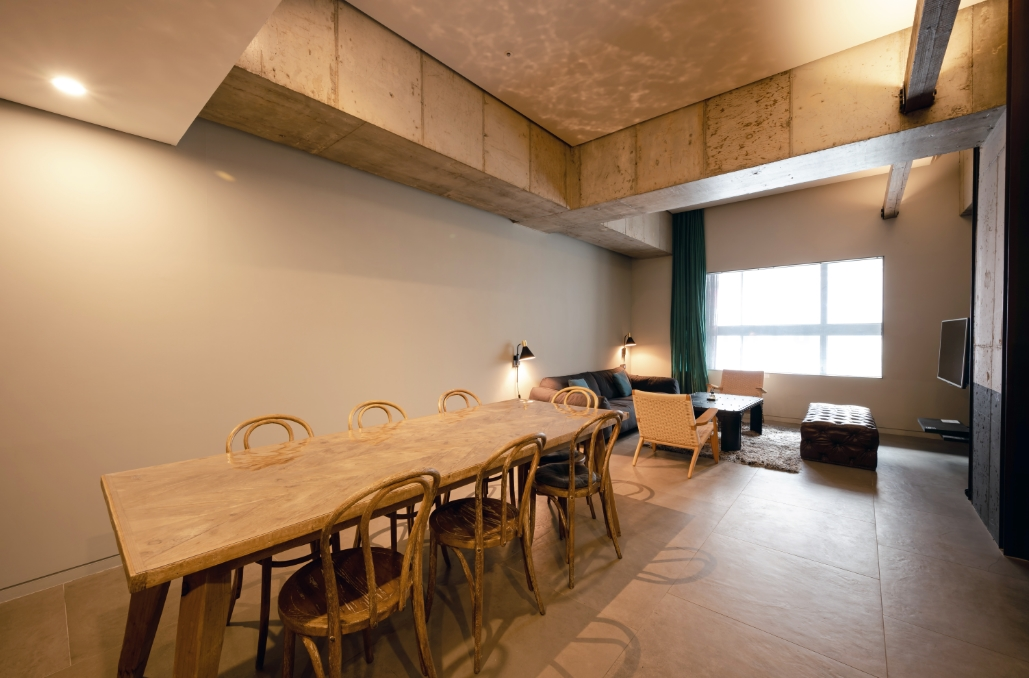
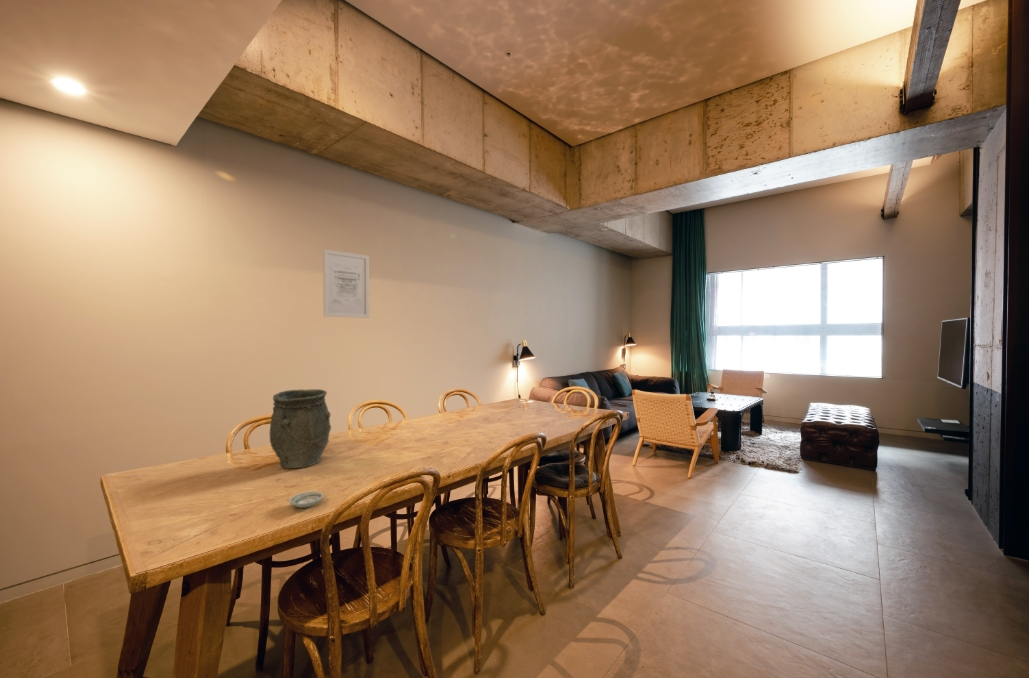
+ wall art [322,248,370,319]
+ saucer [288,490,324,509]
+ vase [269,388,332,470]
